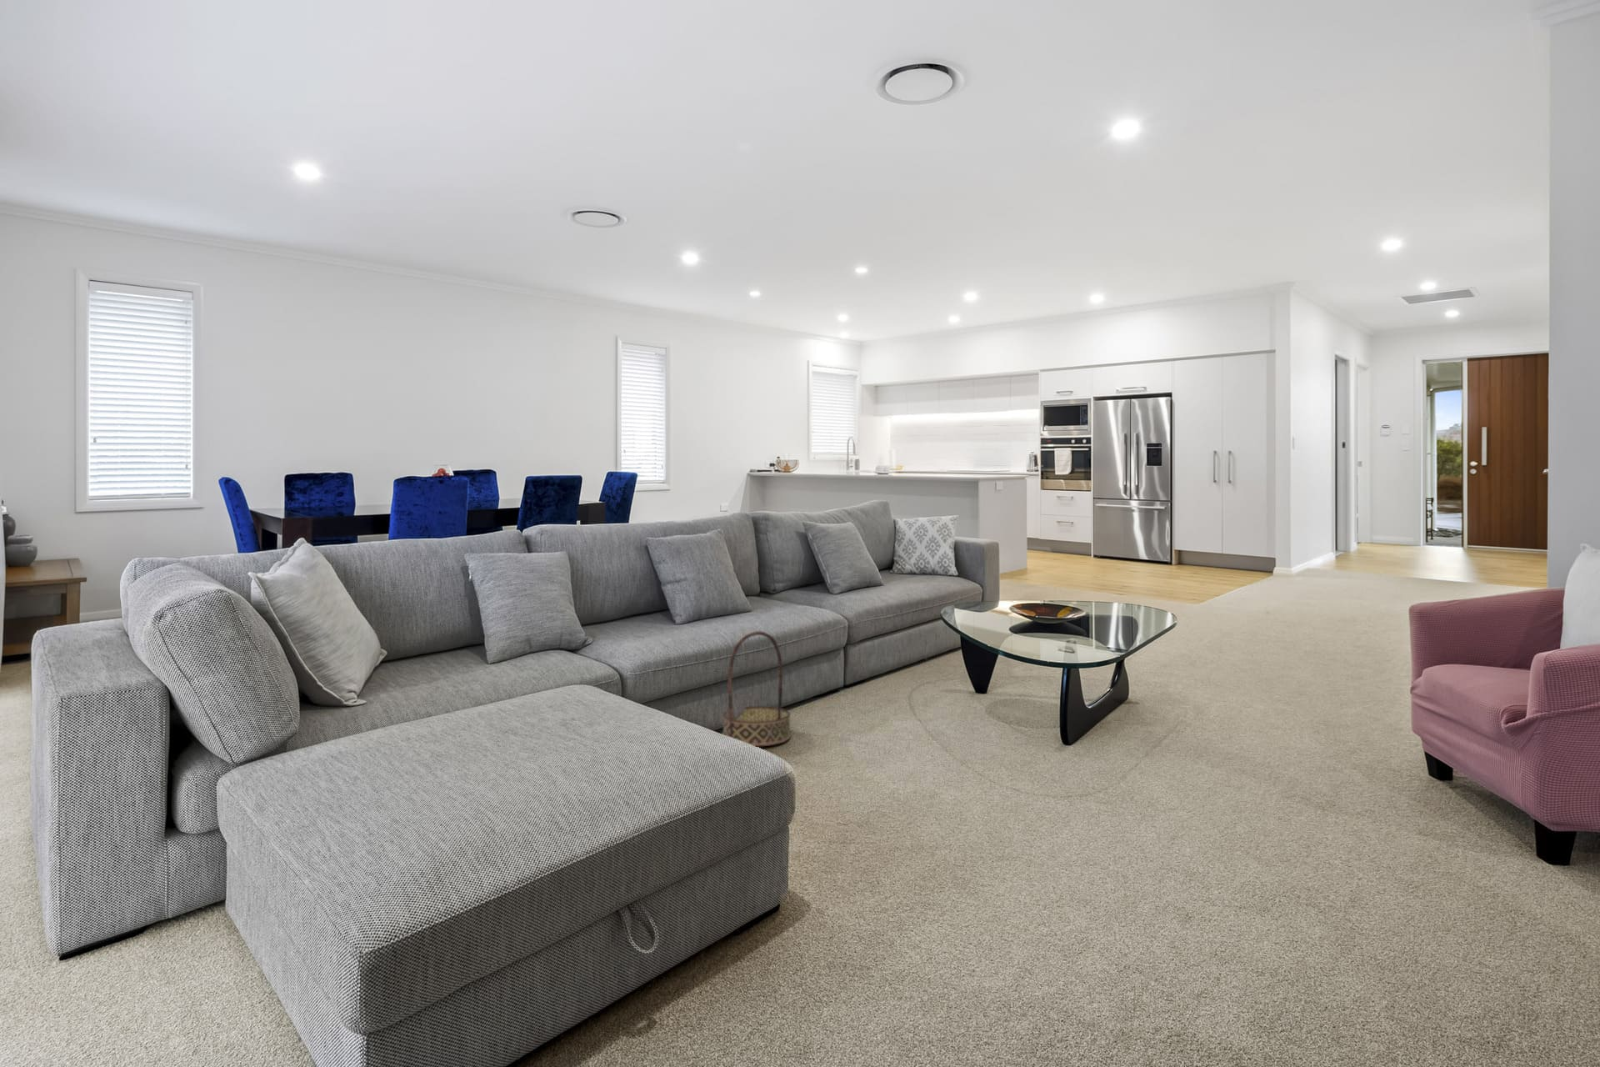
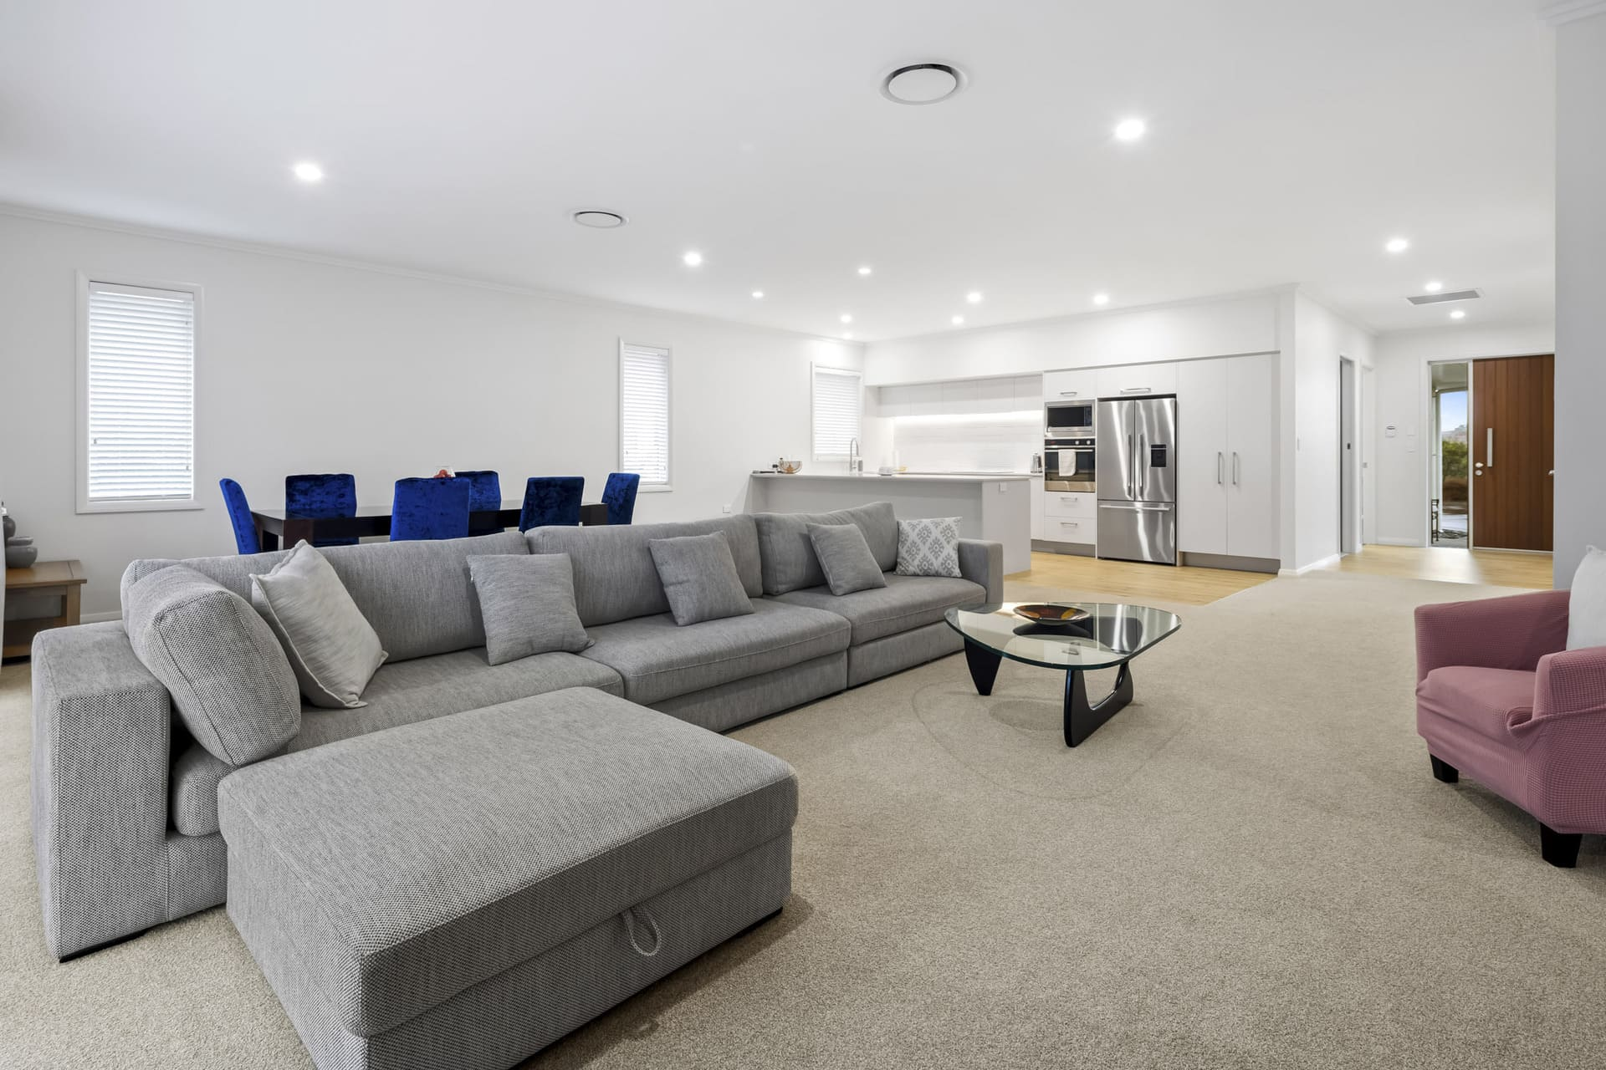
- basket [721,630,790,748]
